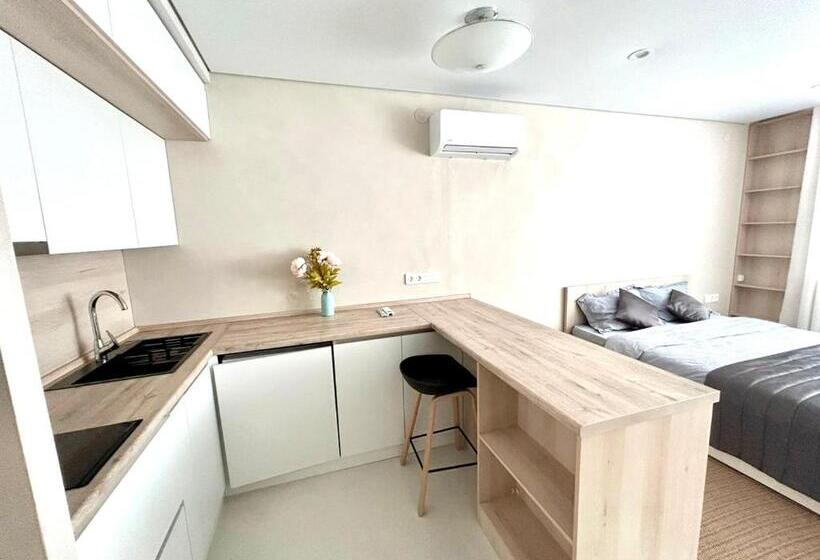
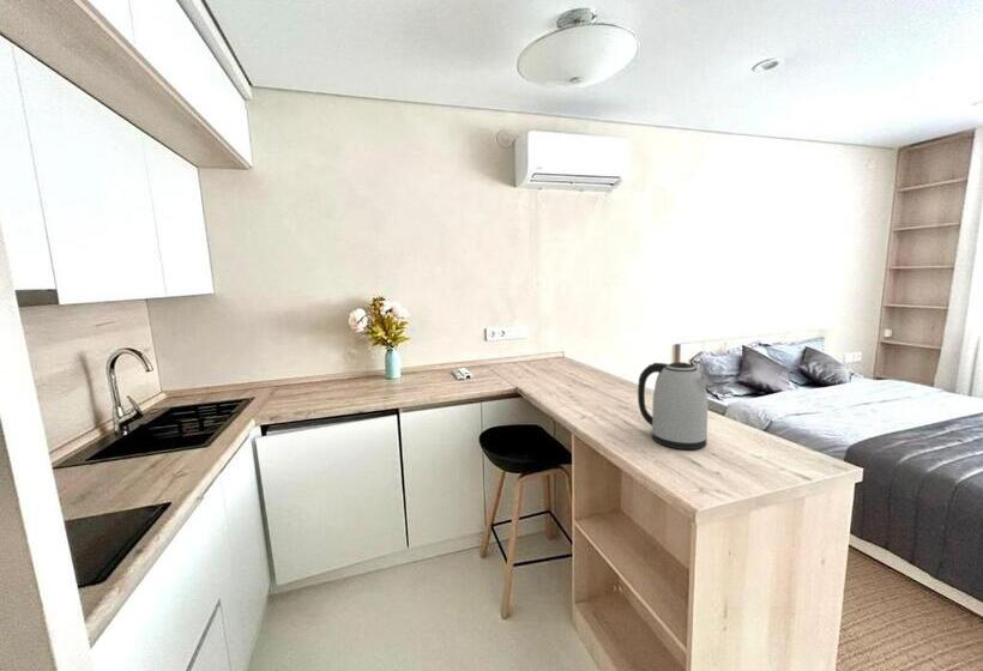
+ kettle [637,361,710,451]
